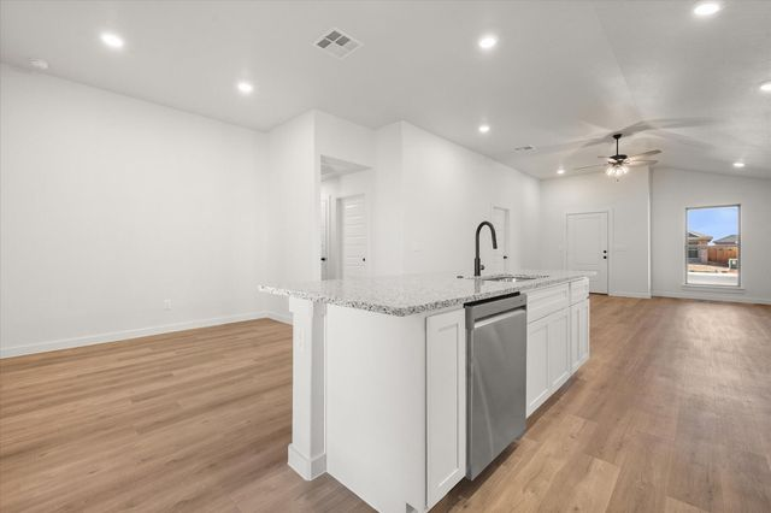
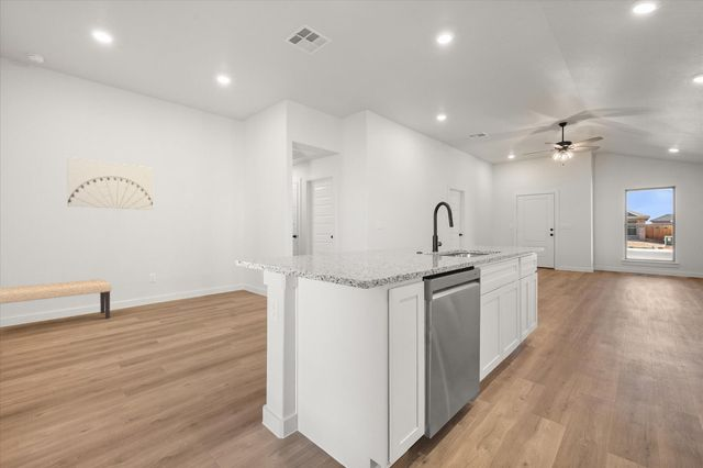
+ wall art [66,156,154,211]
+ bench [0,278,112,320]
